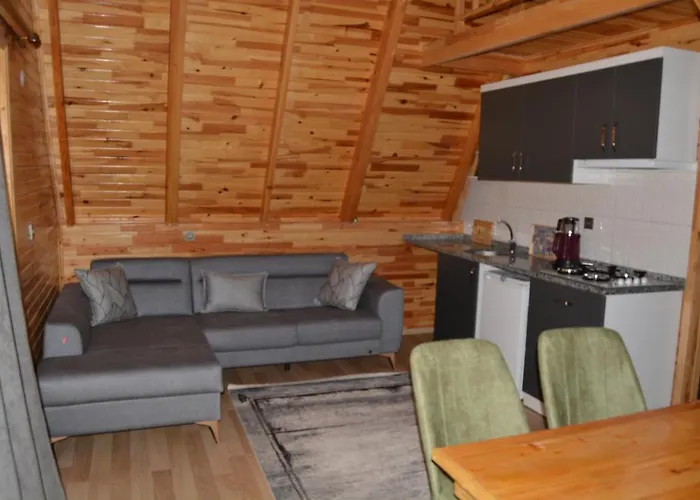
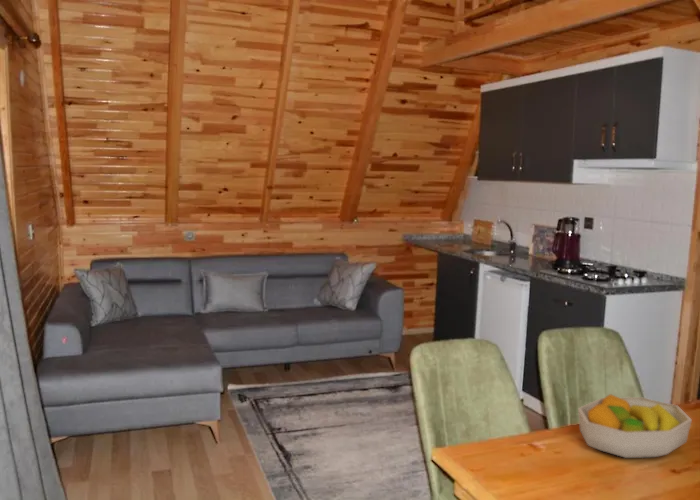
+ fruit bowl [577,393,693,459]
